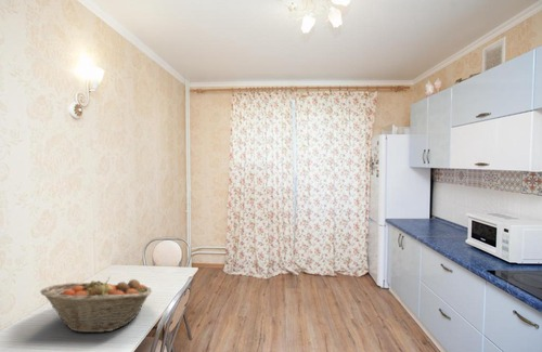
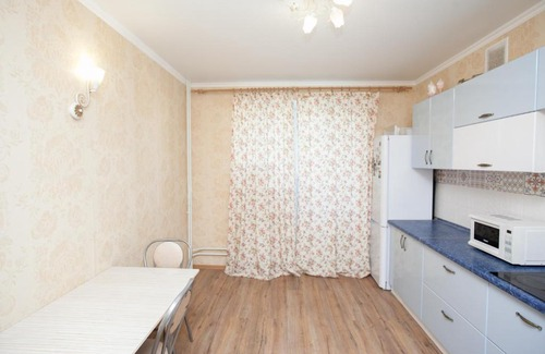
- fruit basket [39,276,153,334]
